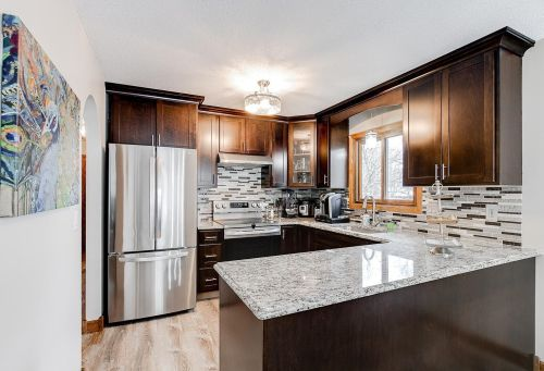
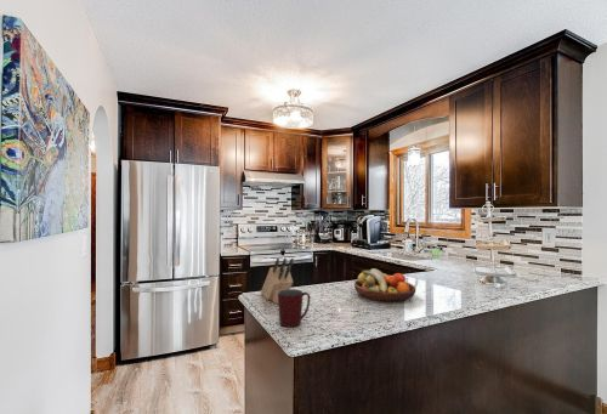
+ knife block [260,257,295,305]
+ mug [277,288,311,328]
+ fruit bowl [353,267,416,304]
